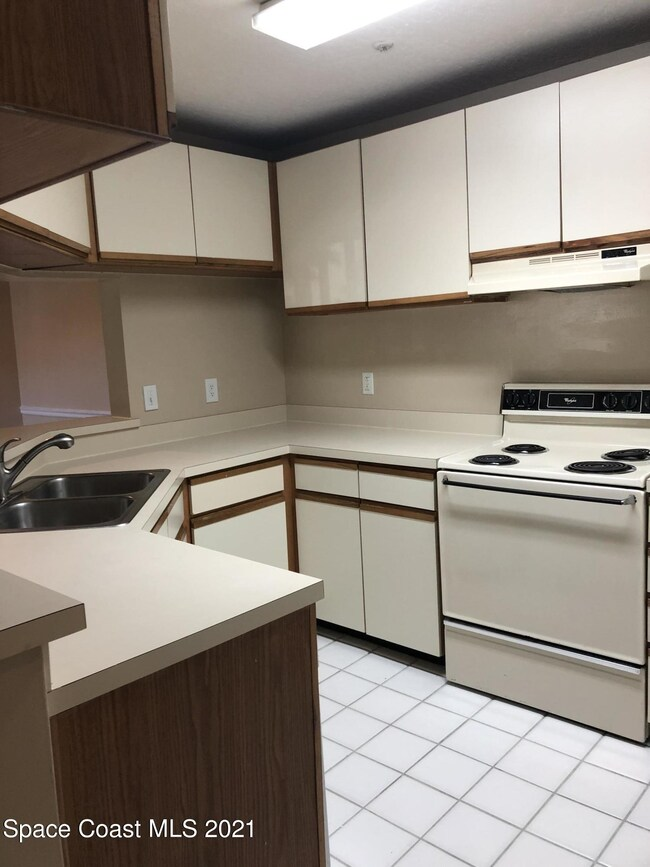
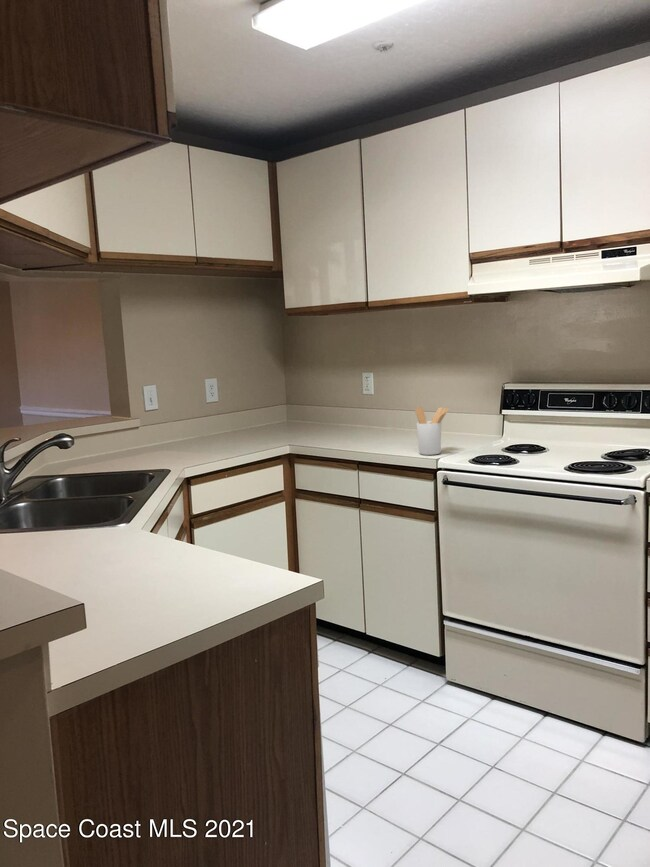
+ utensil holder [414,406,450,456]
